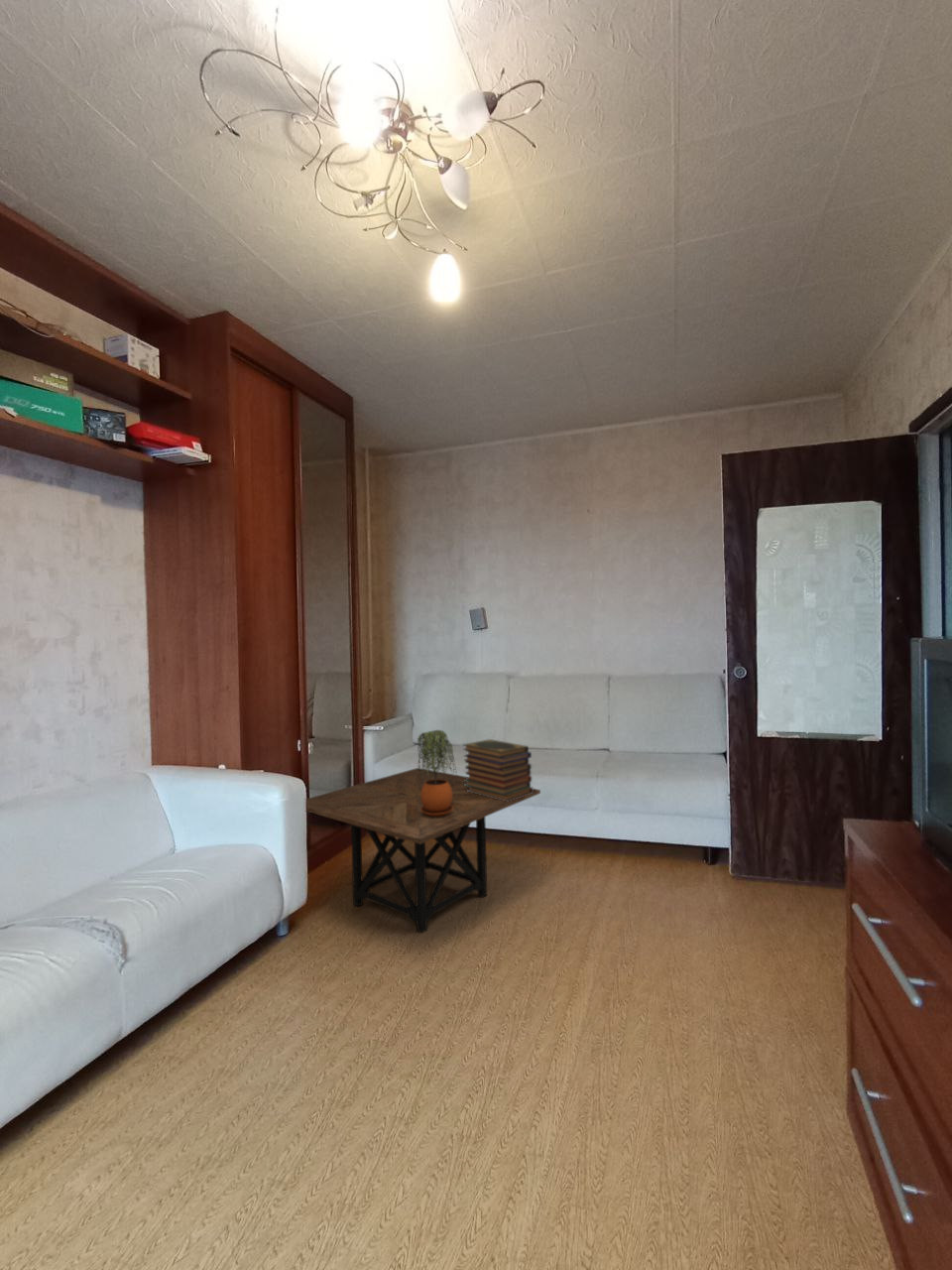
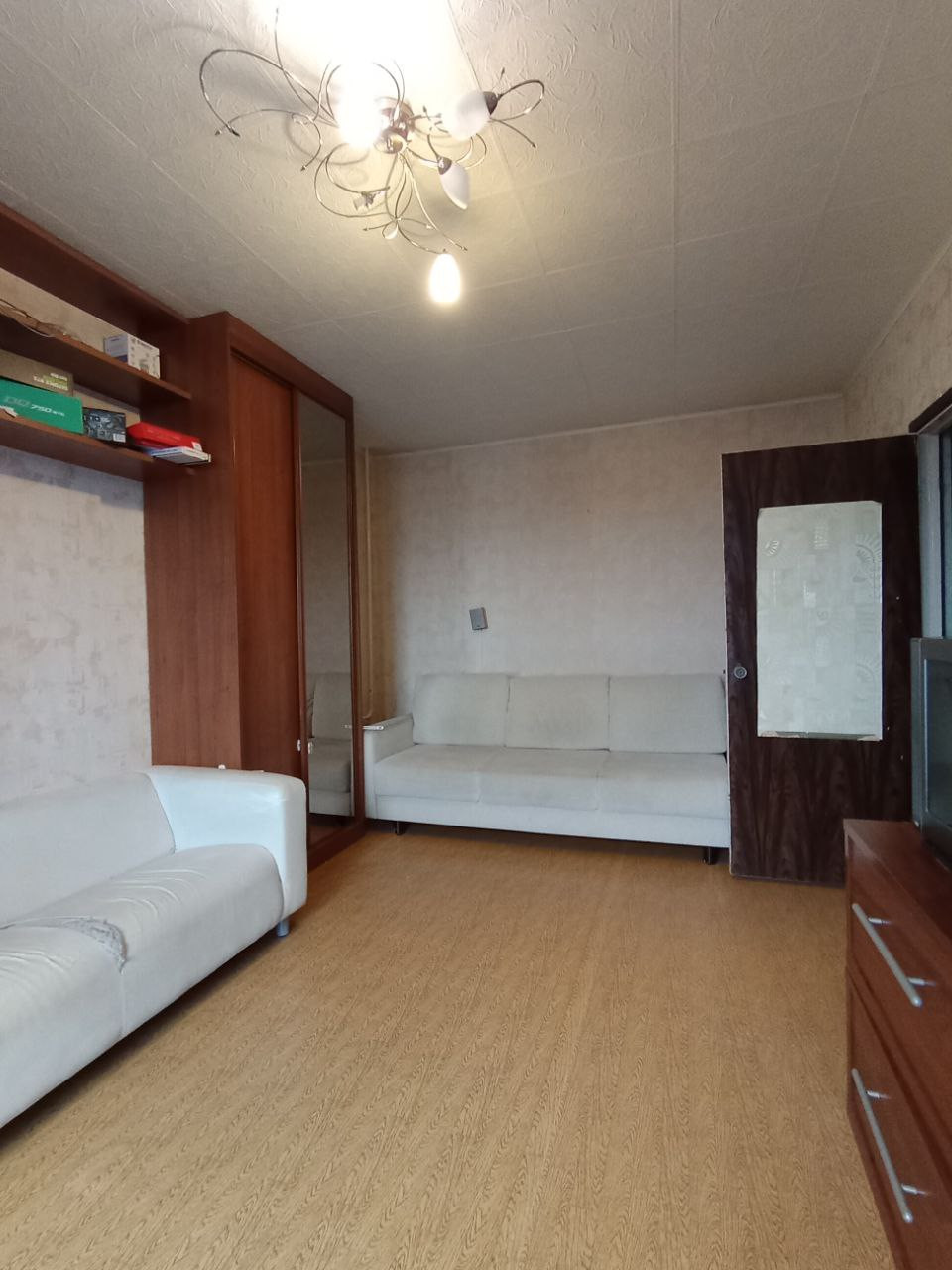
- side table [305,767,541,935]
- potted plant [416,729,458,817]
- book stack [462,738,534,802]
